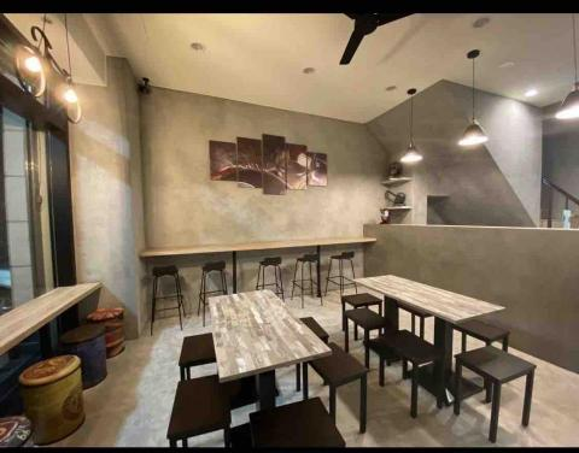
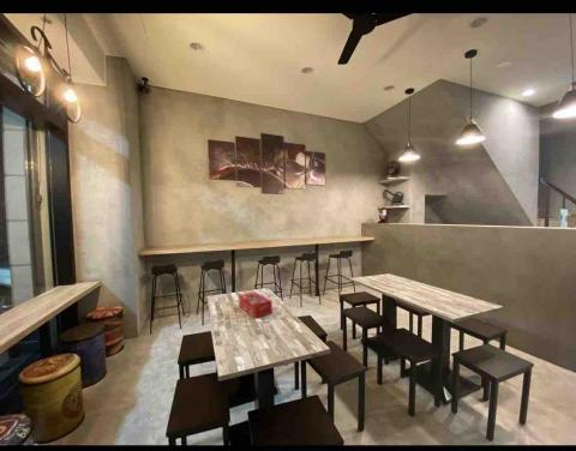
+ tissue box [238,290,274,319]
